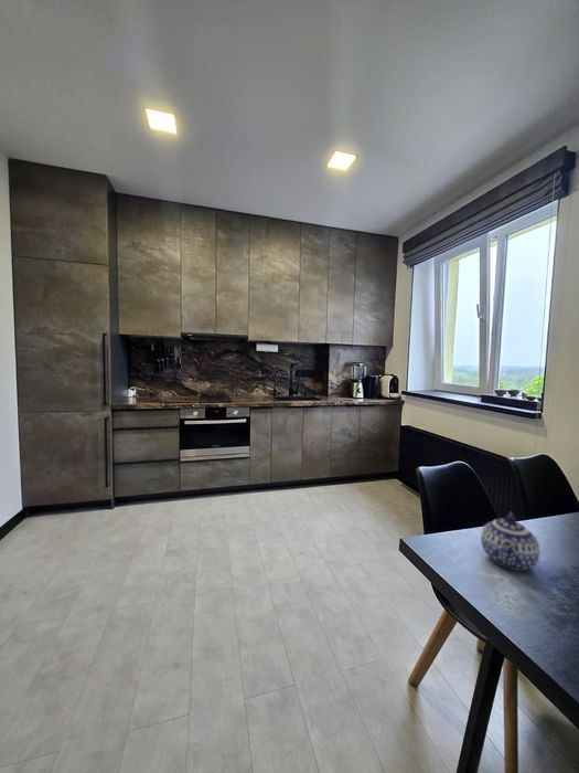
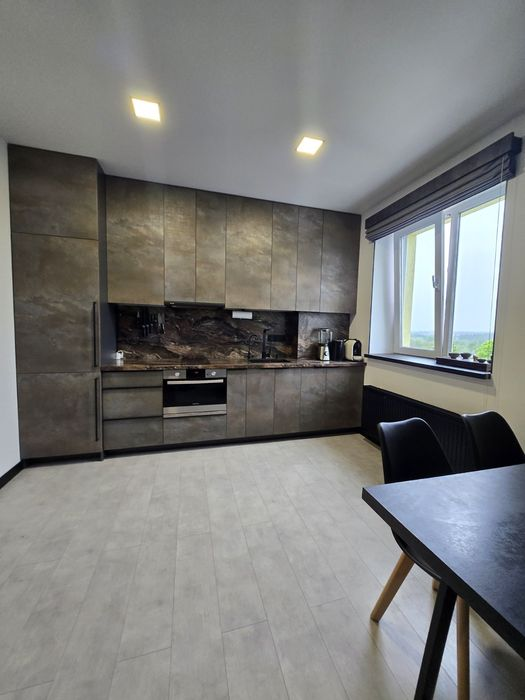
- teapot [480,510,540,572]
